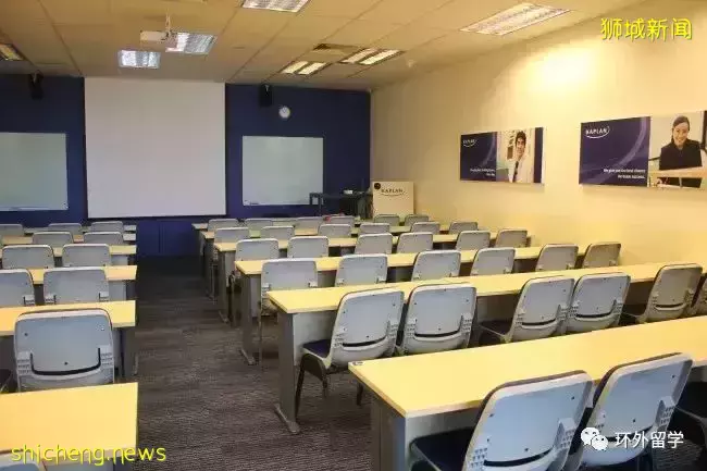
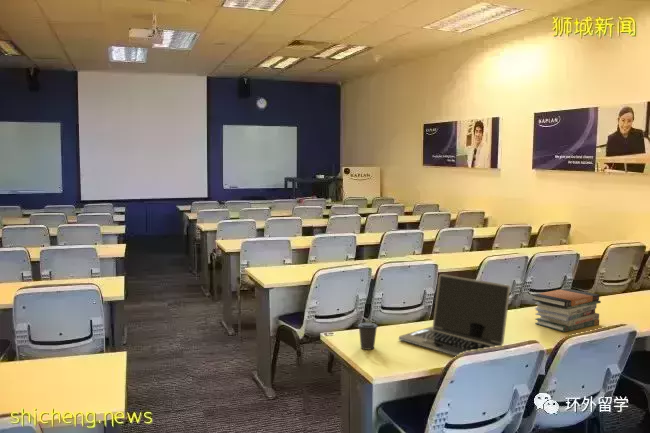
+ laptop [398,273,511,357]
+ coffee cup [357,321,379,351]
+ book stack [531,287,602,333]
